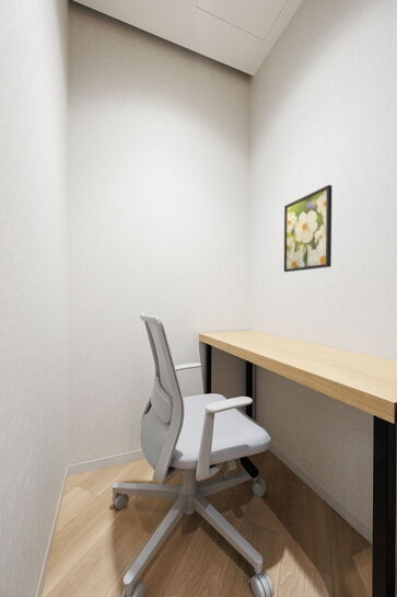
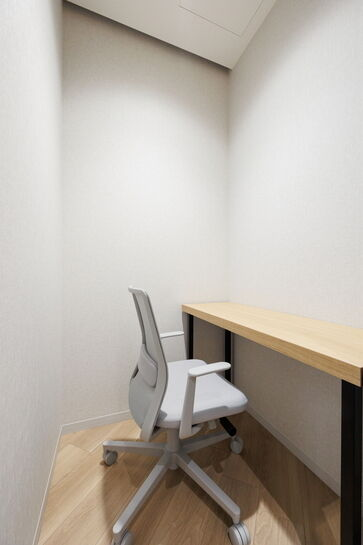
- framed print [283,184,332,273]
